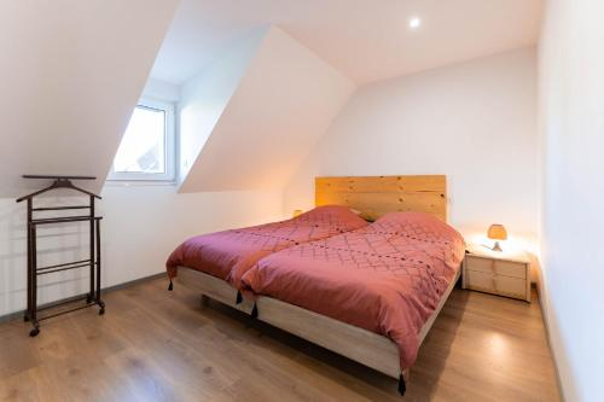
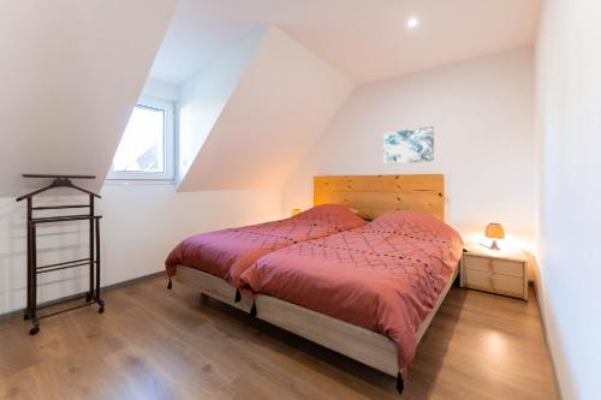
+ wall art [382,125,435,166]
